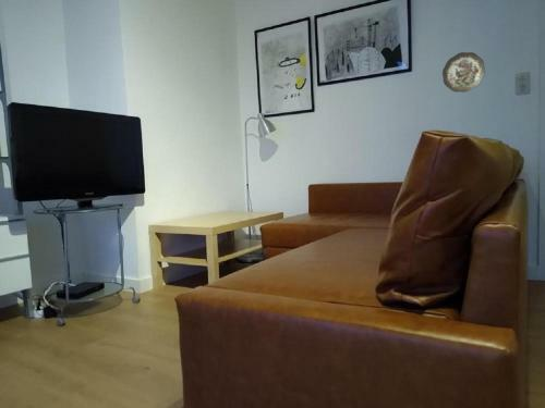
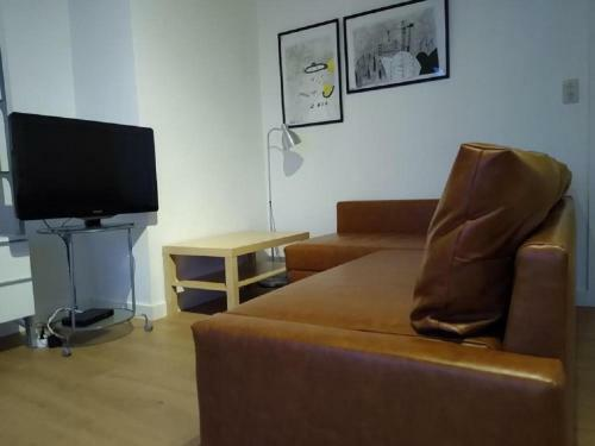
- decorative plate [441,51,486,94]
